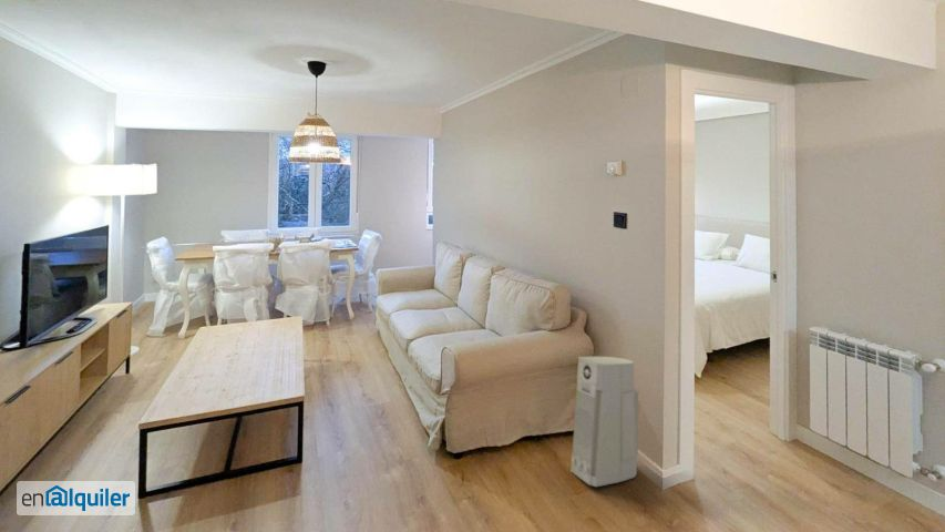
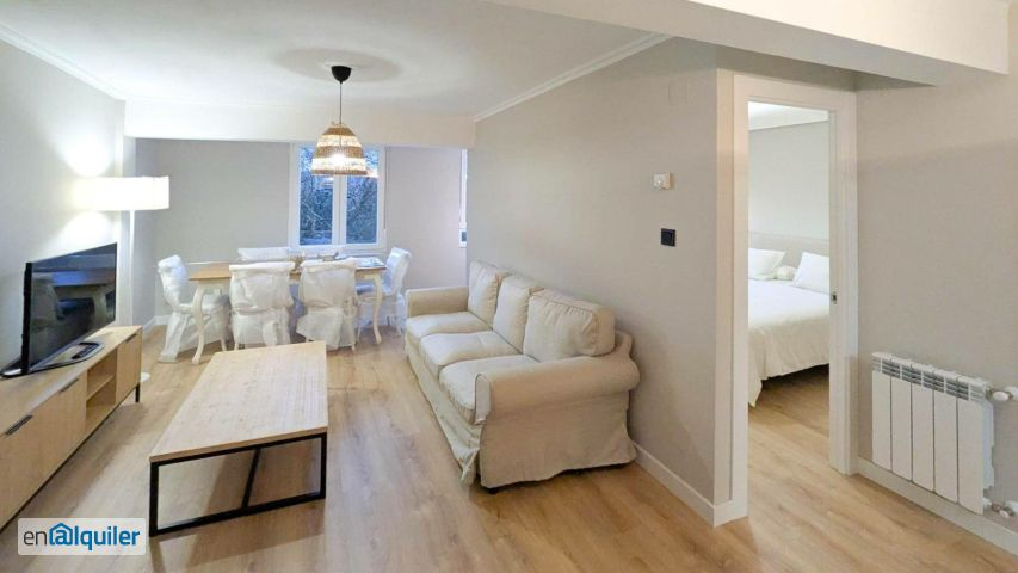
- air purifier [569,356,639,488]
